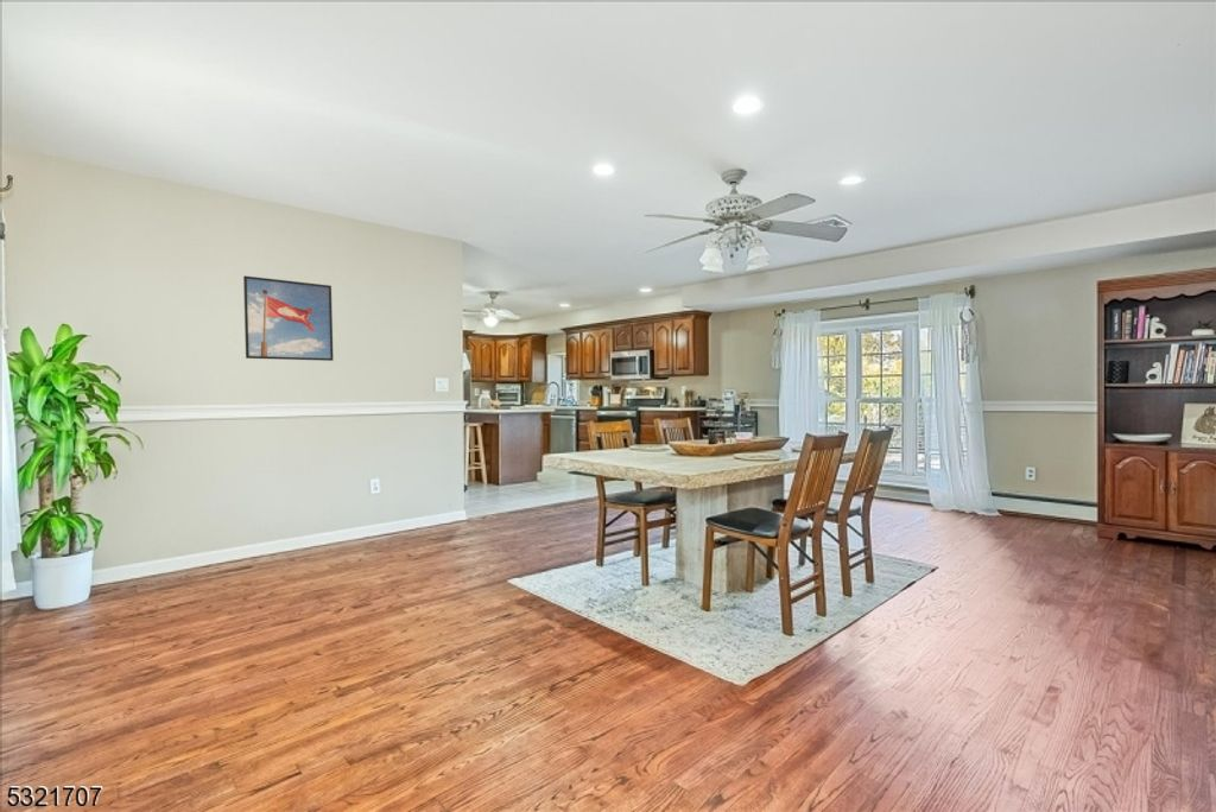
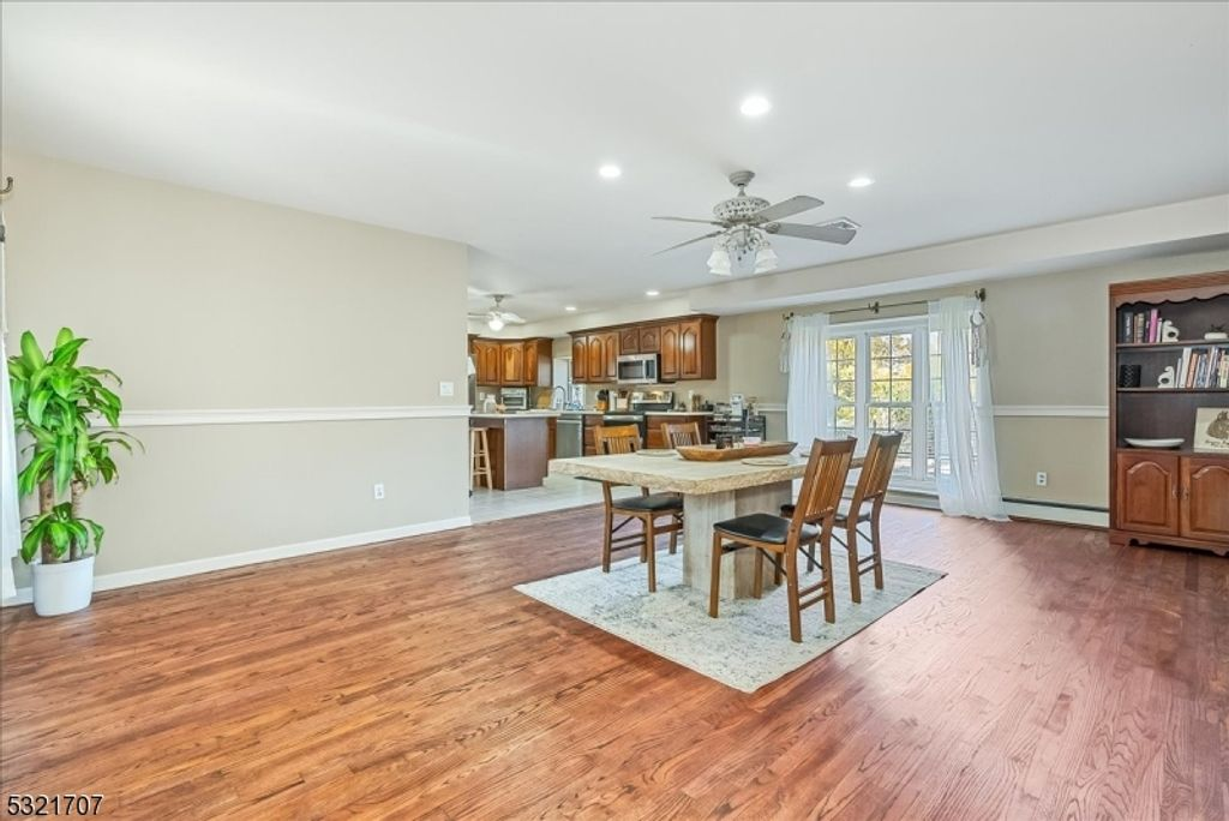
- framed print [242,274,335,362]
